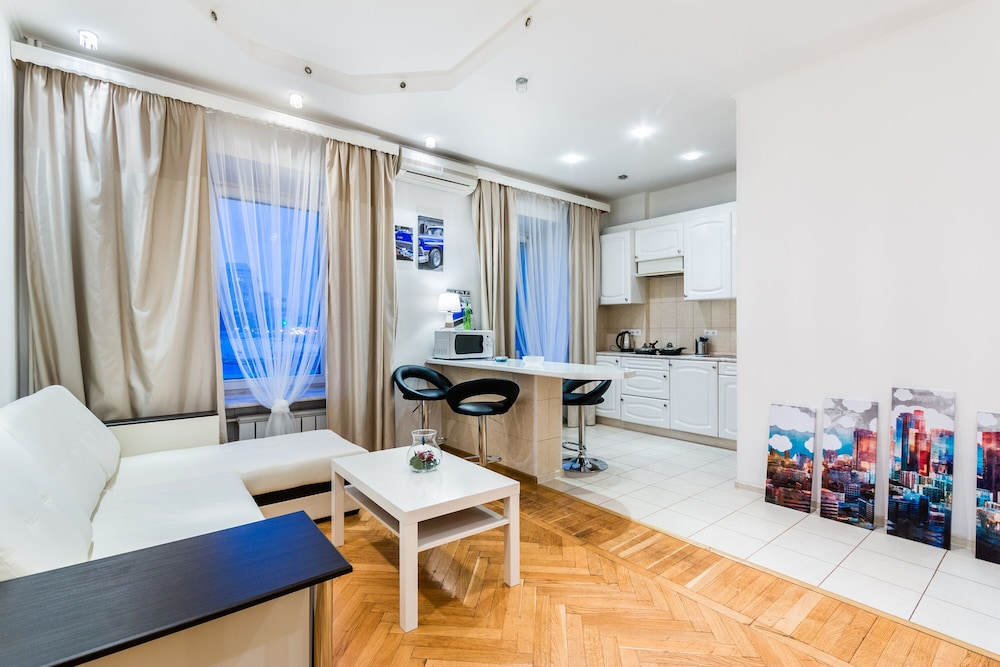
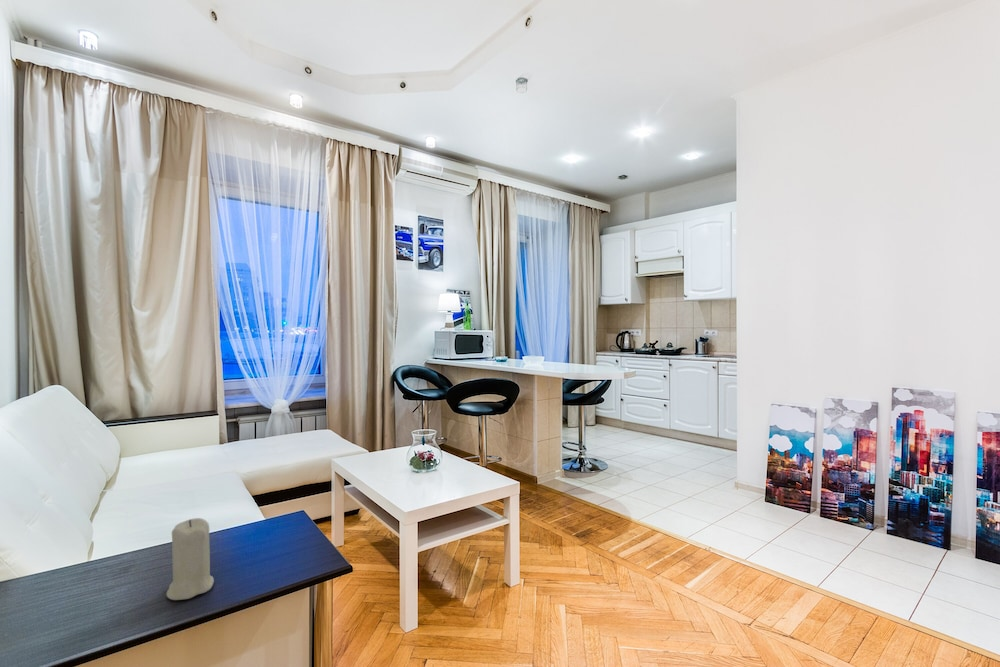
+ candle [165,517,215,601]
